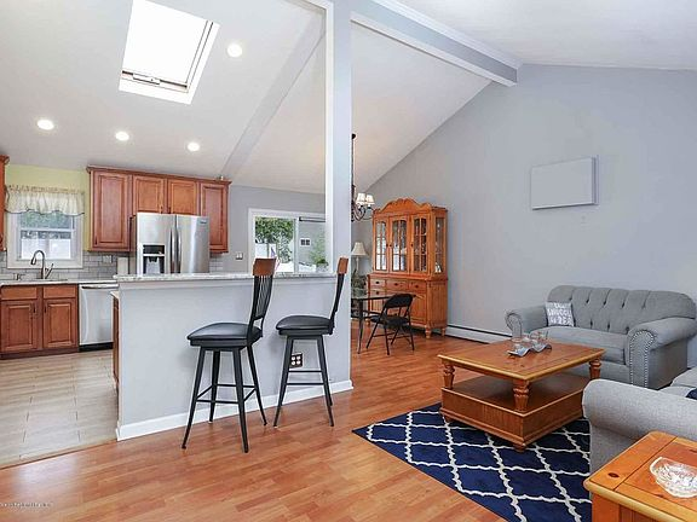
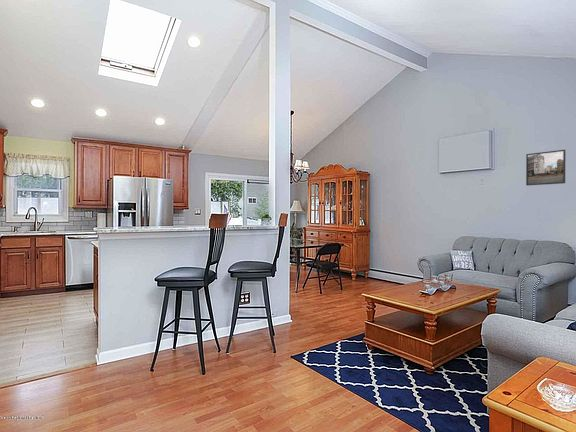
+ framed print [525,149,566,186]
